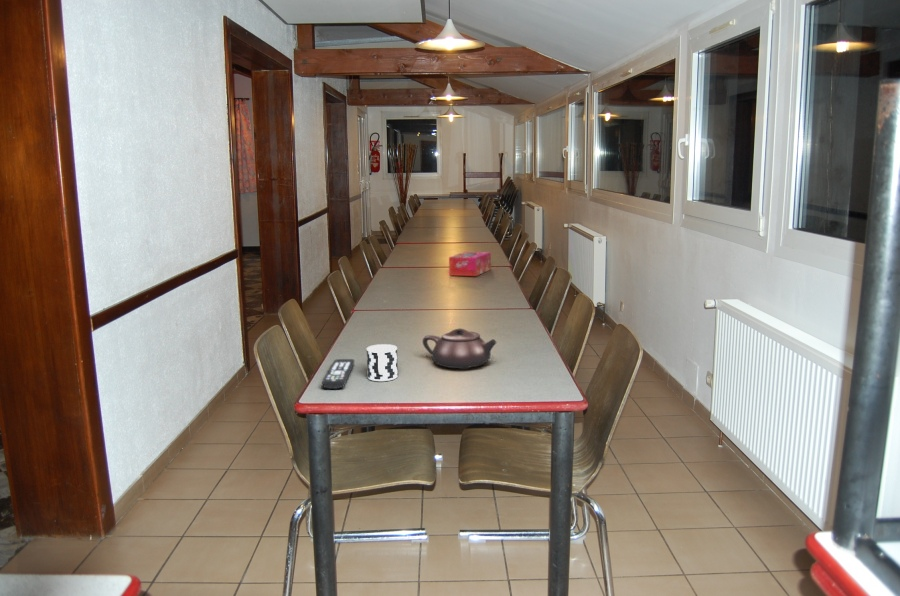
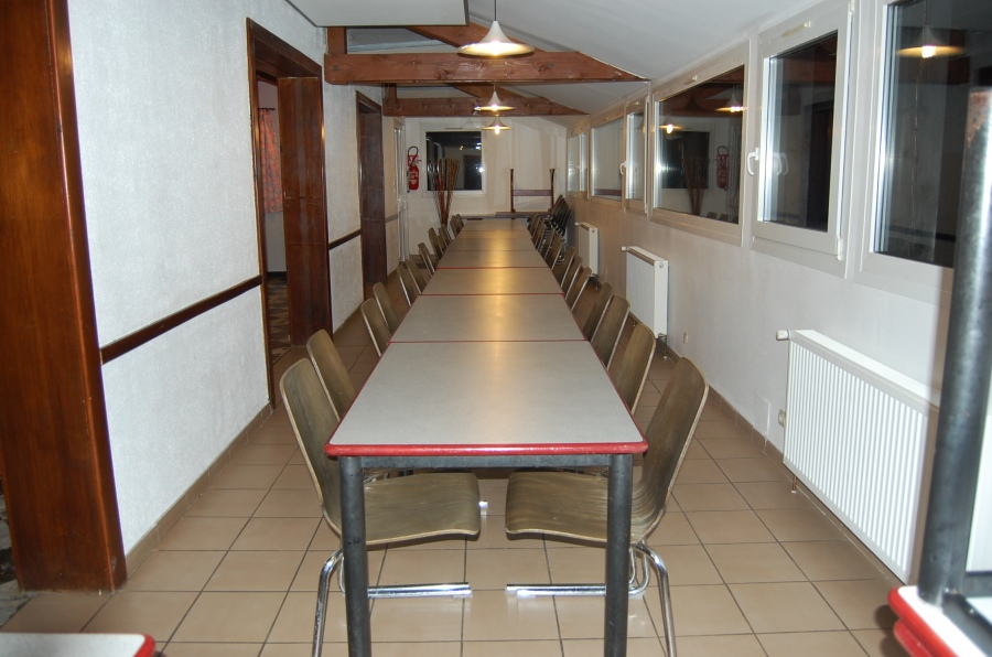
- remote control [321,358,355,390]
- cup [366,343,399,382]
- teapot [422,327,498,370]
- tissue box [448,251,492,277]
